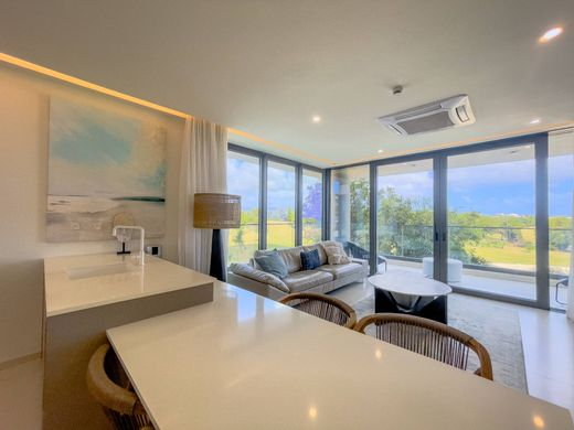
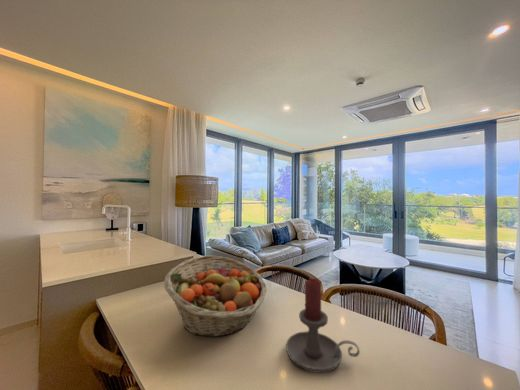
+ candle holder [285,277,361,374]
+ fruit basket [163,254,267,338]
